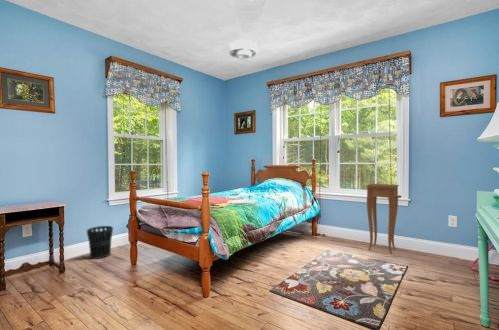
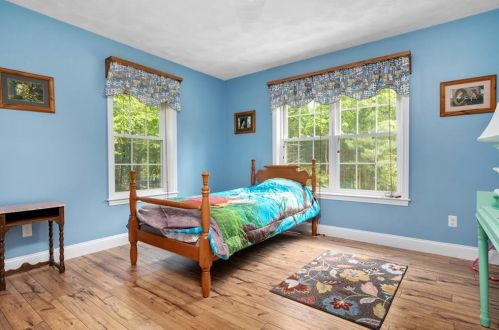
- side table [365,183,400,255]
- wastebasket [86,225,114,260]
- ceiling light [229,39,259,60]
